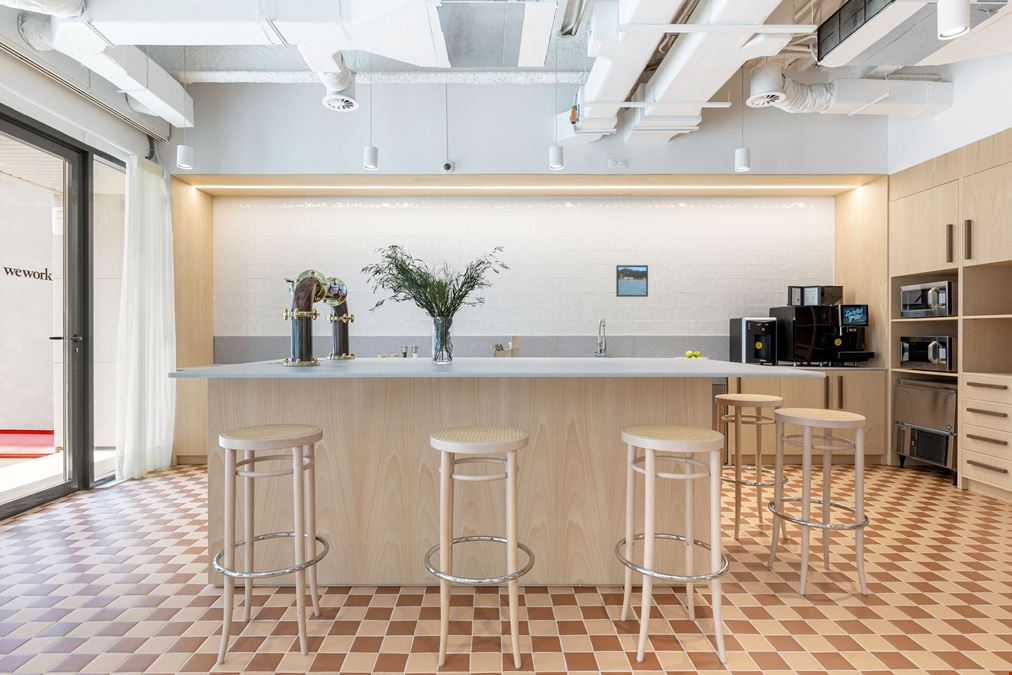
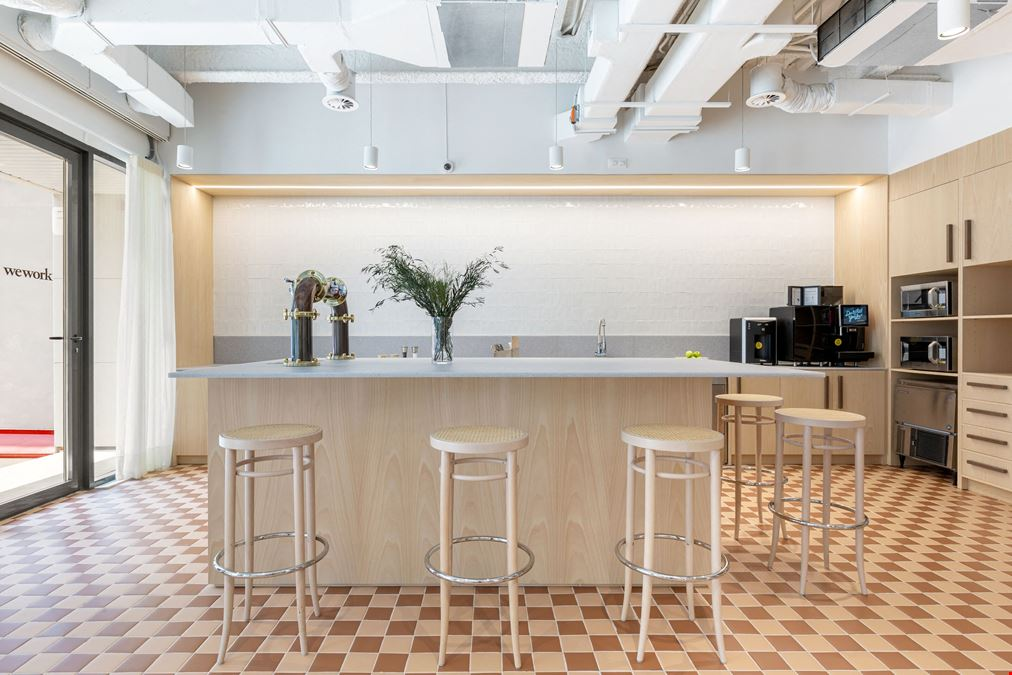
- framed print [615,264,649,298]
